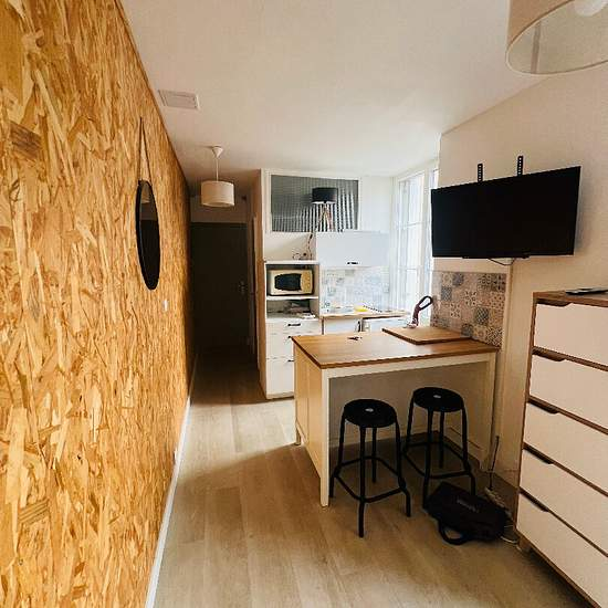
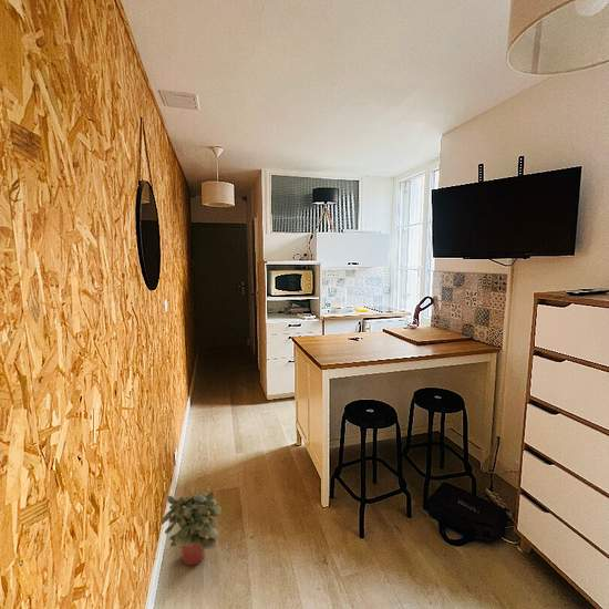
+ potted plant [159,489,223,567]
